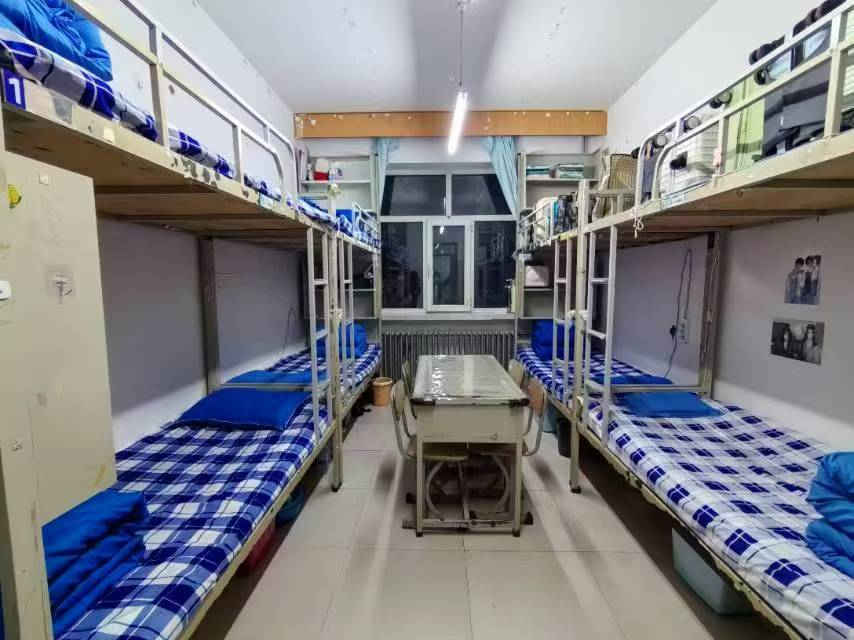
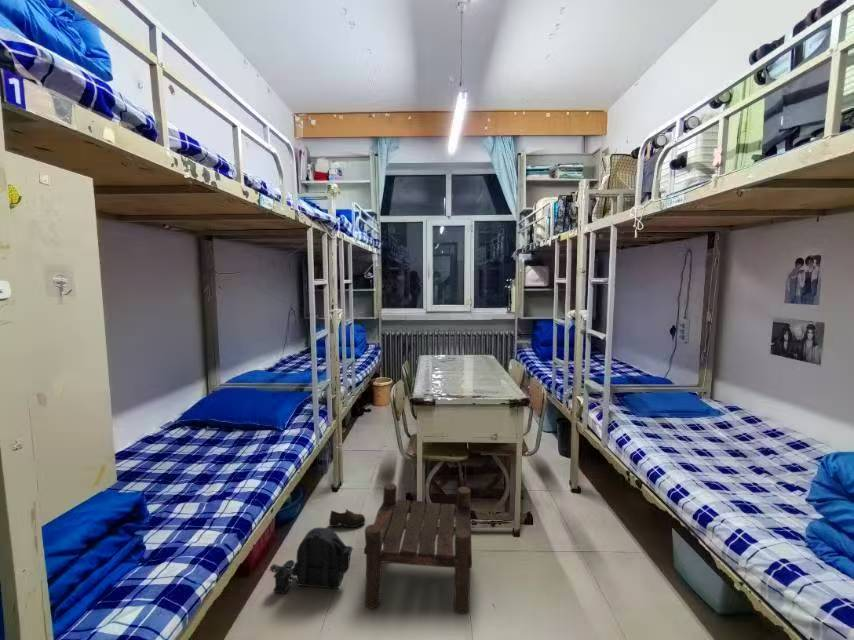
+ backpack [270,527,354,594]
+ shoe [328,508,366,529]
+ stool [363,482,473,615]
